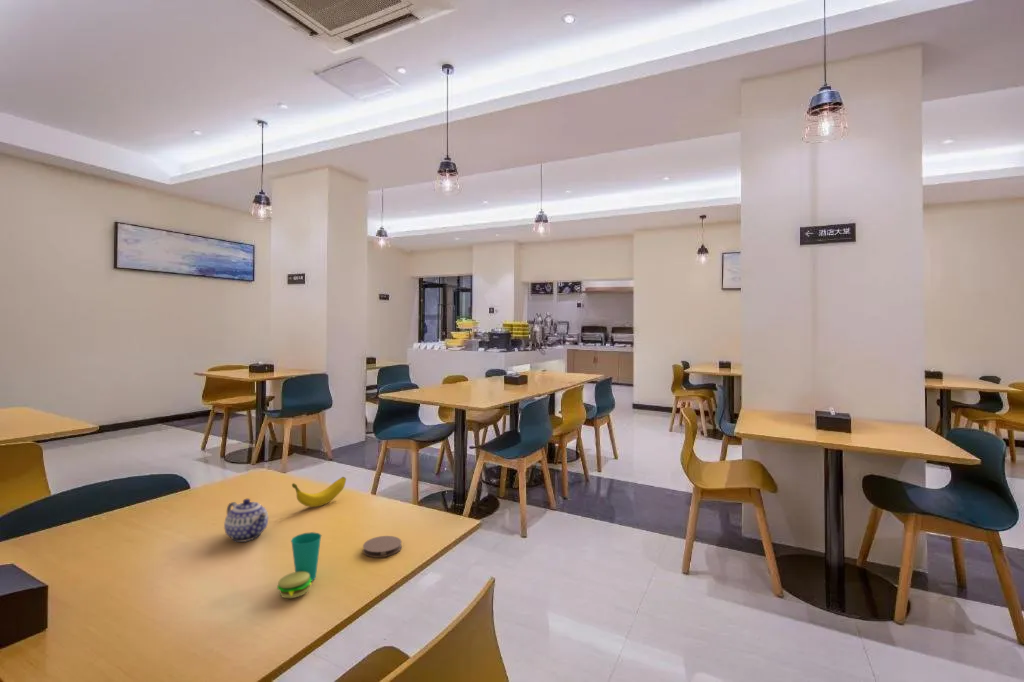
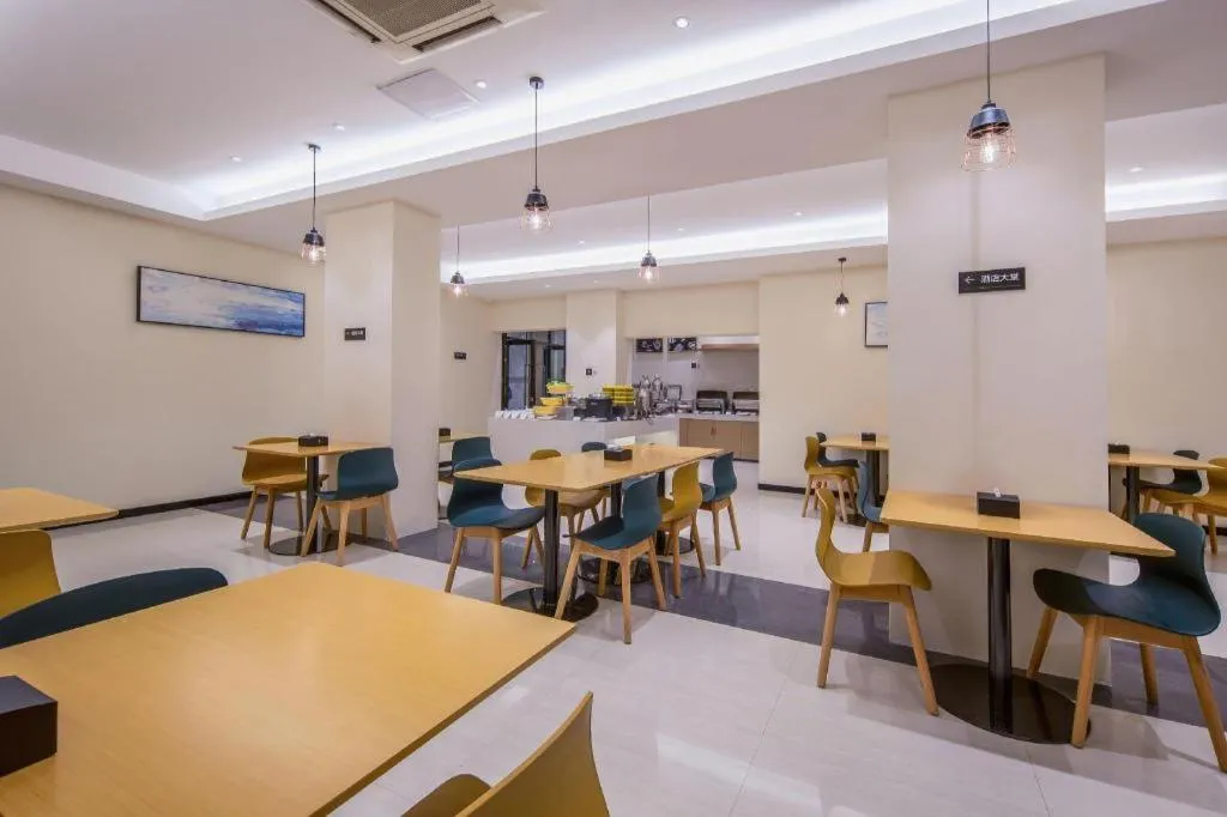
- coaster [362,535,403,558]
- teapot [223,498,269,543]
- cup [276,531,322,599]
- banana [291,476,347,508]
